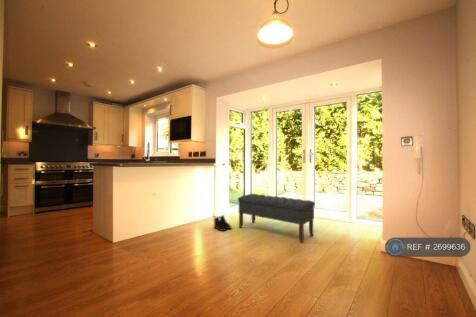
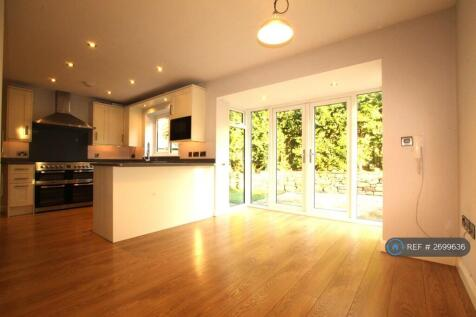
- bench [237,193,316,244]
- boots [213,214,232,232]
